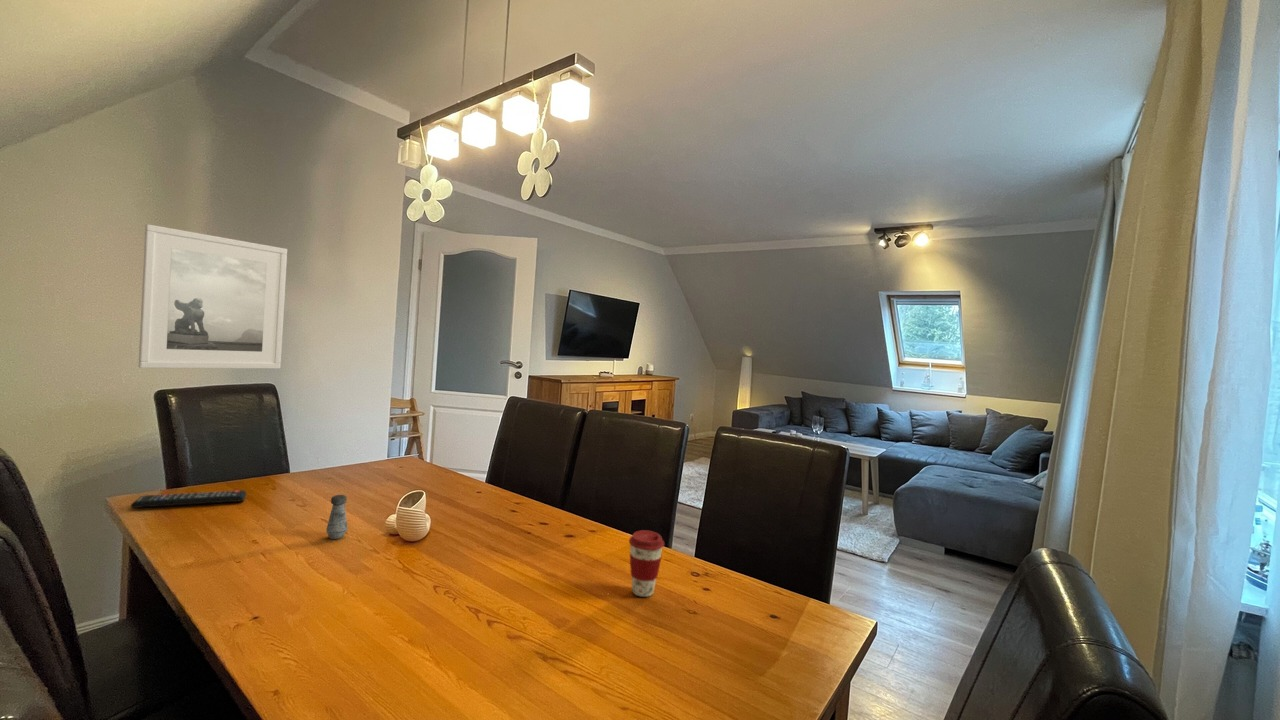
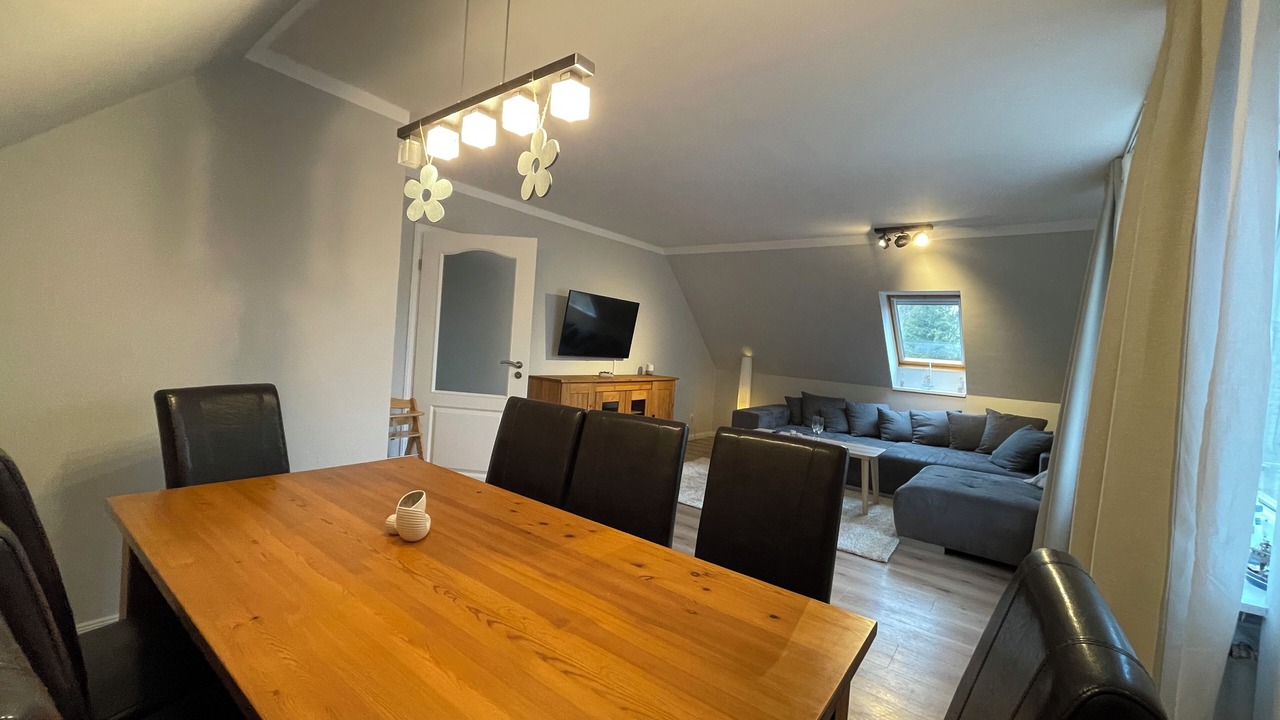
- salt shaker [325,494,348,540]
- coffee cup [628,529,665,598]
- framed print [138,223,288,370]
- remote control [130,489,247,509]
